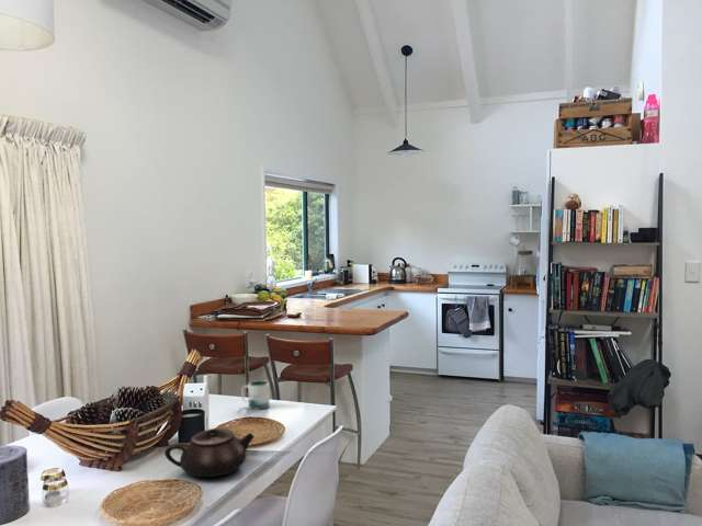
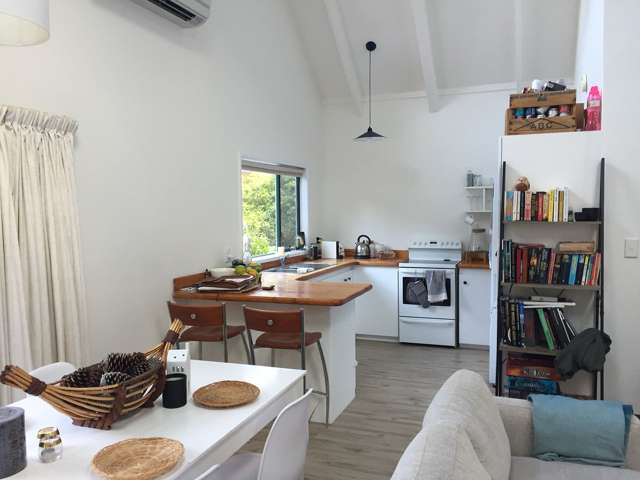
- teapot [163,427,256,478]
- mug [240,379,271,411]
